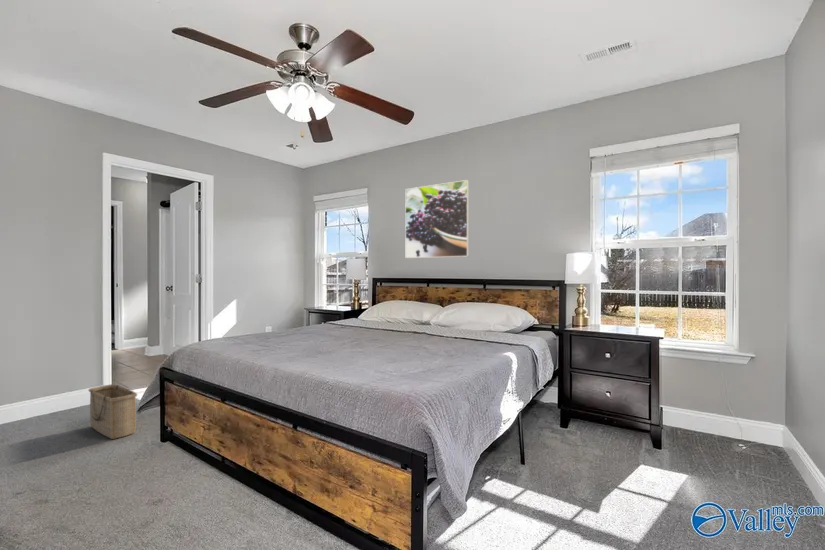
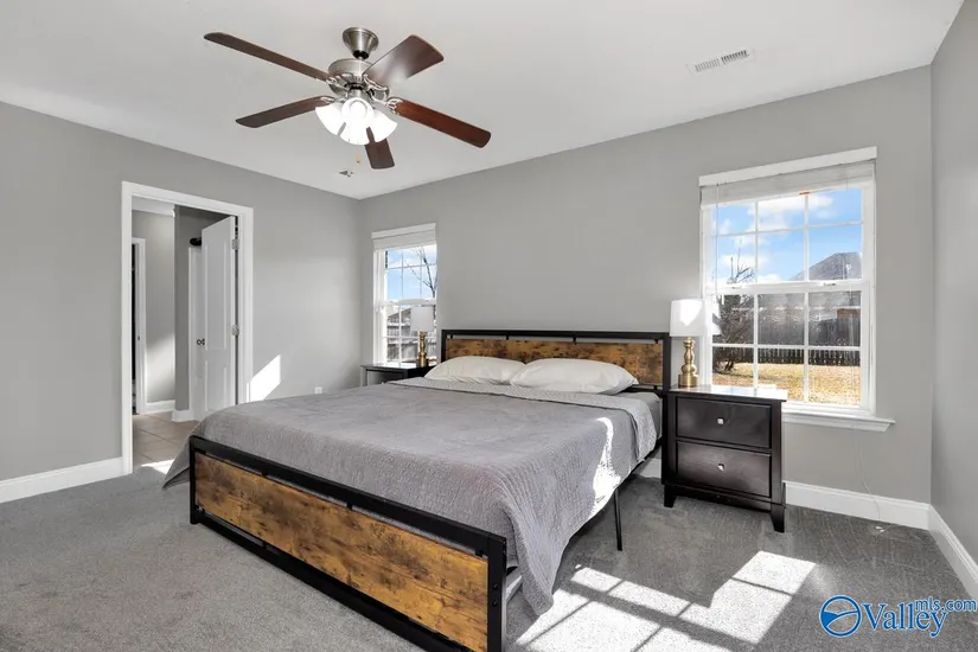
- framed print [405,179,470,259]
- basket [88,383,138,440]
